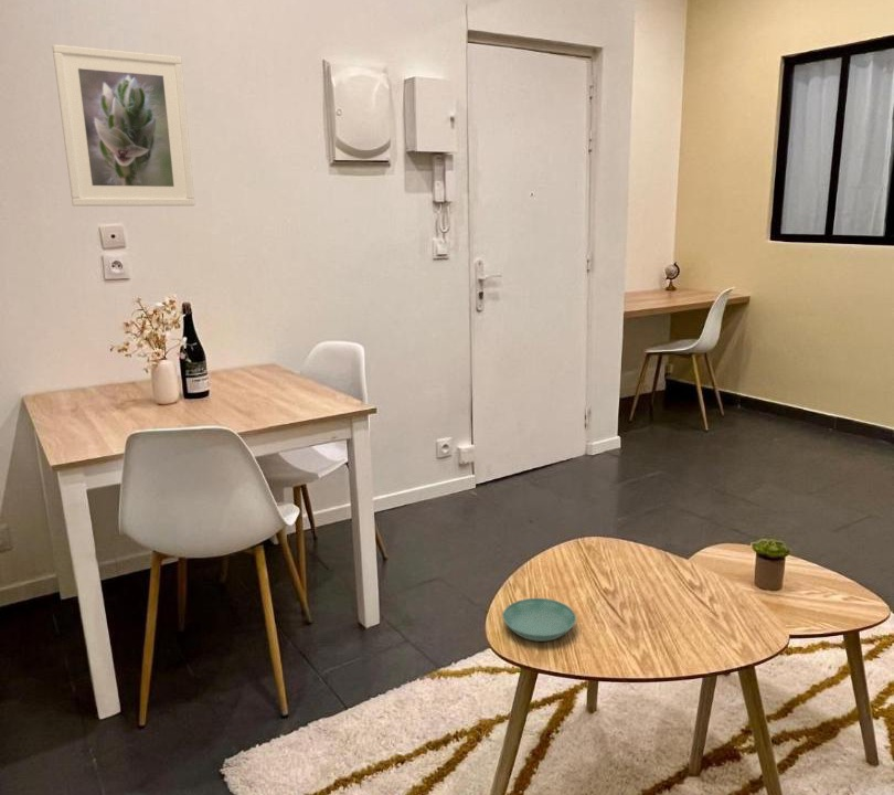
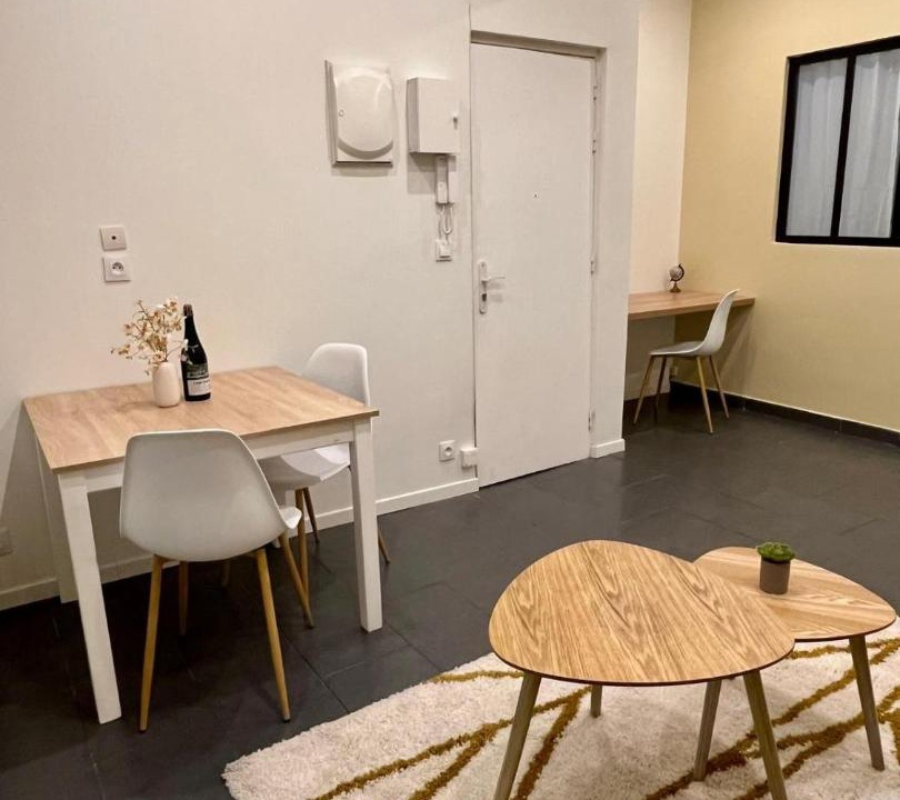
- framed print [51,43,195,208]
- saucer [502,597,577,643]
